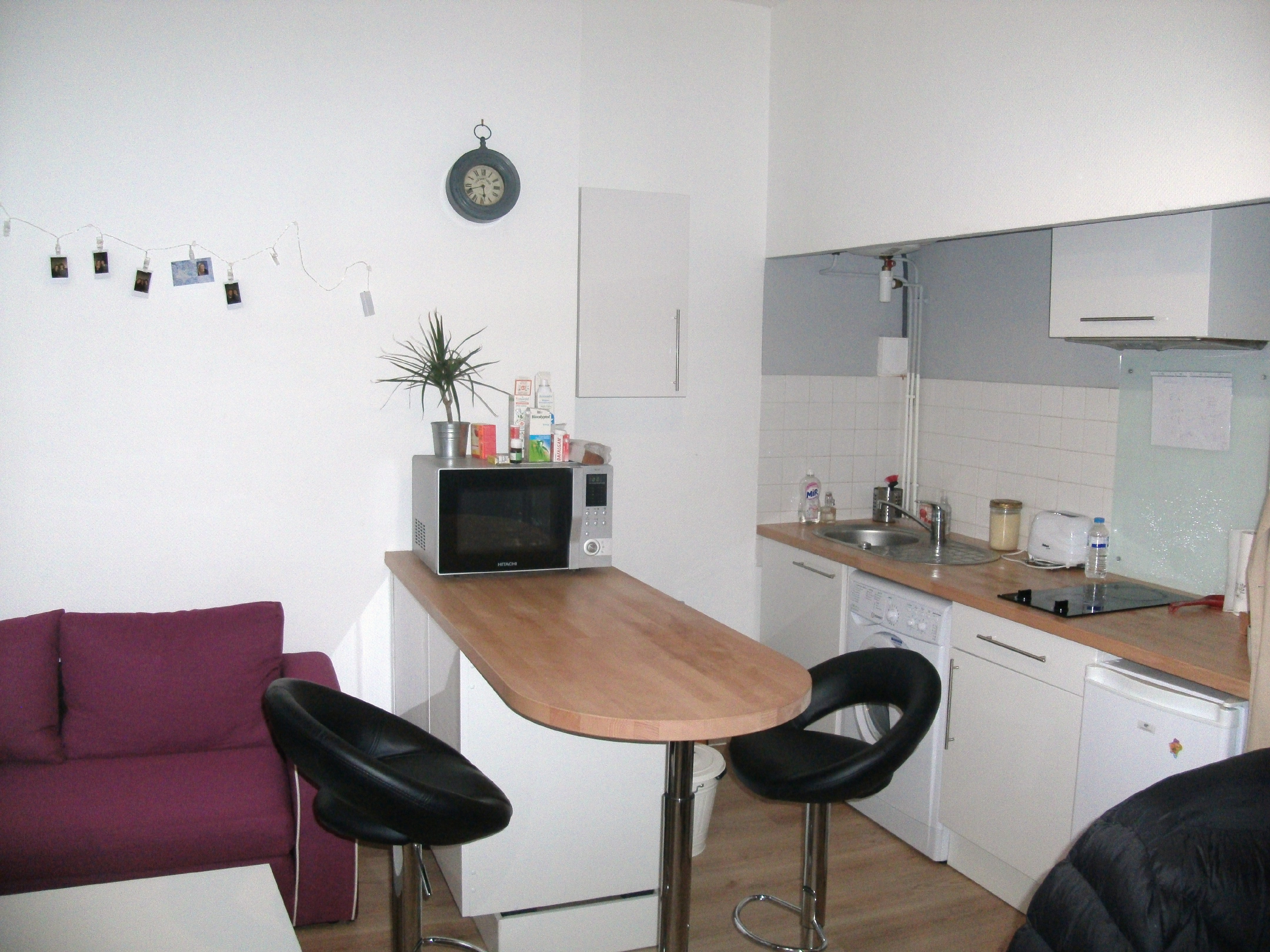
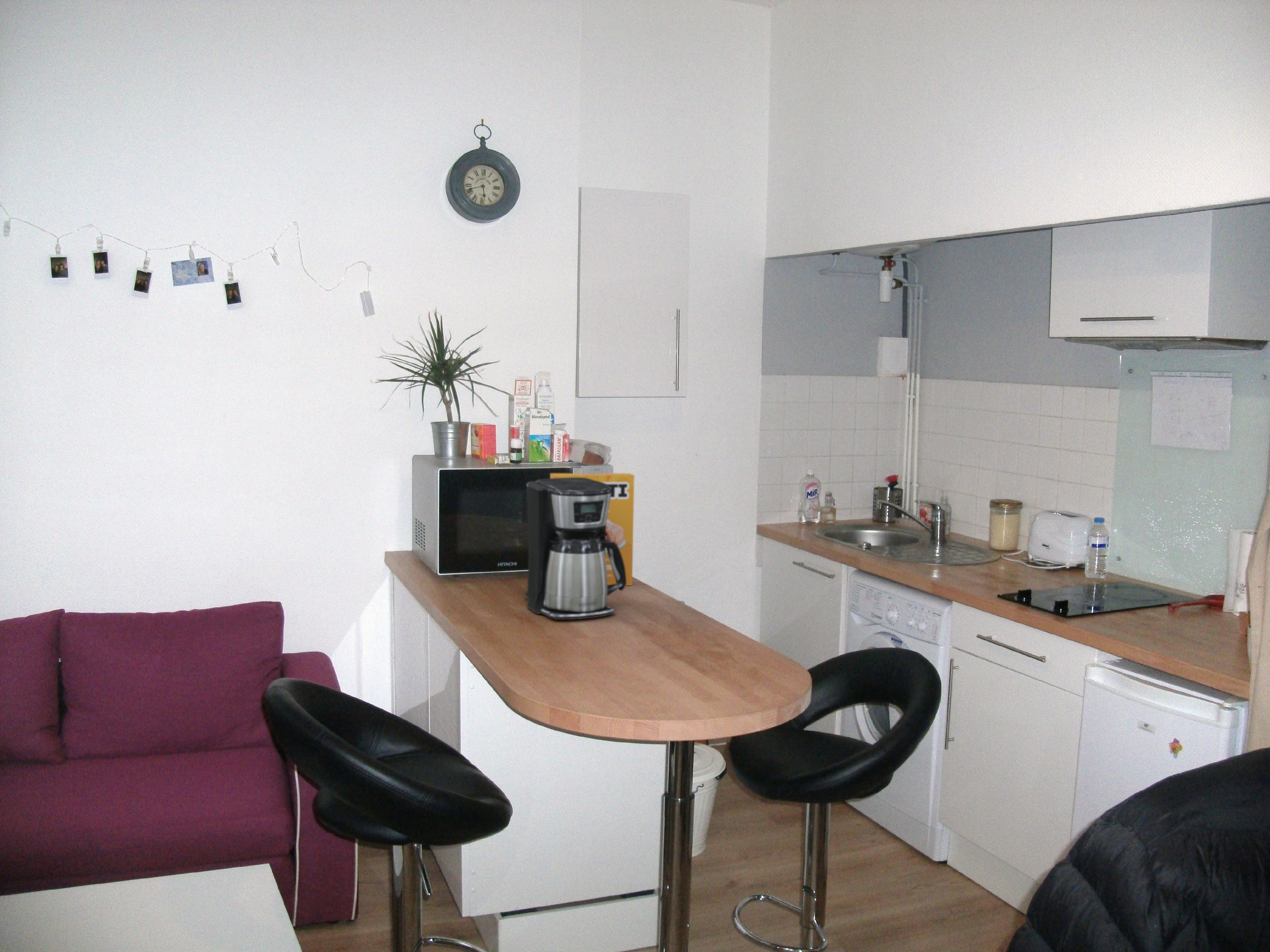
+ coffee maker [524,478,626,620]
+ cereal box [550,473,635,586]
